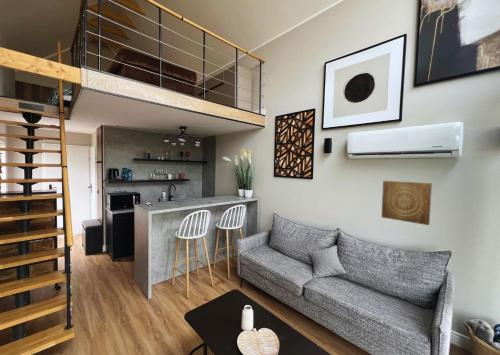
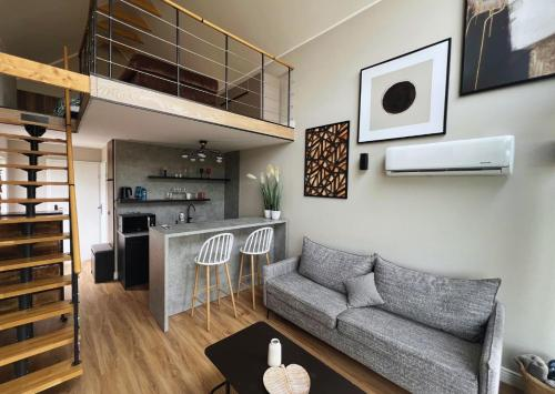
- wall art [380,180,433,226]
